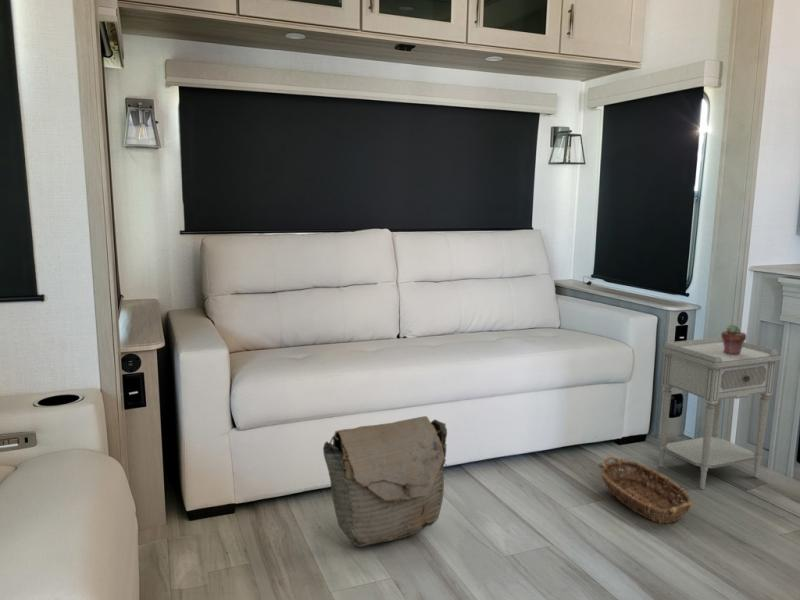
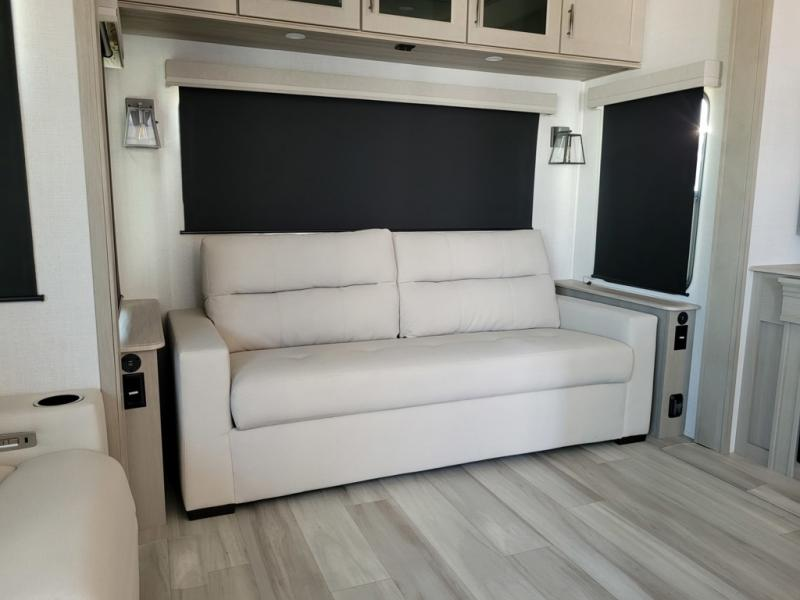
- basket [598,456,695,525]
- potted succulent [720,324,747,355]
- nightstand [658,336,783,491]
- bag [322,415,448,548]
